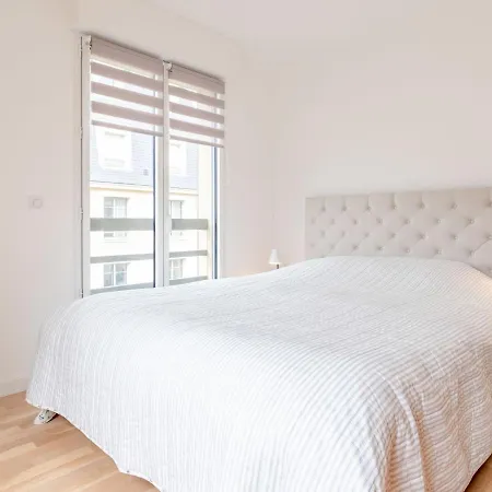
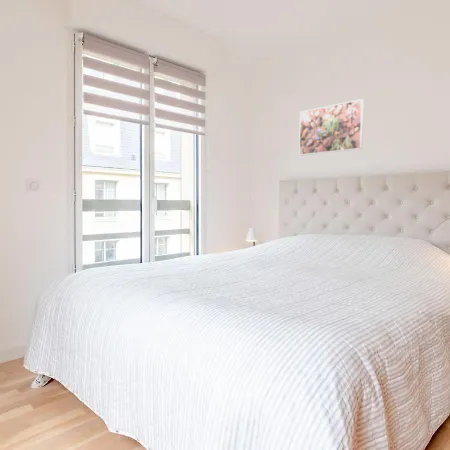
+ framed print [298,98,365,156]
